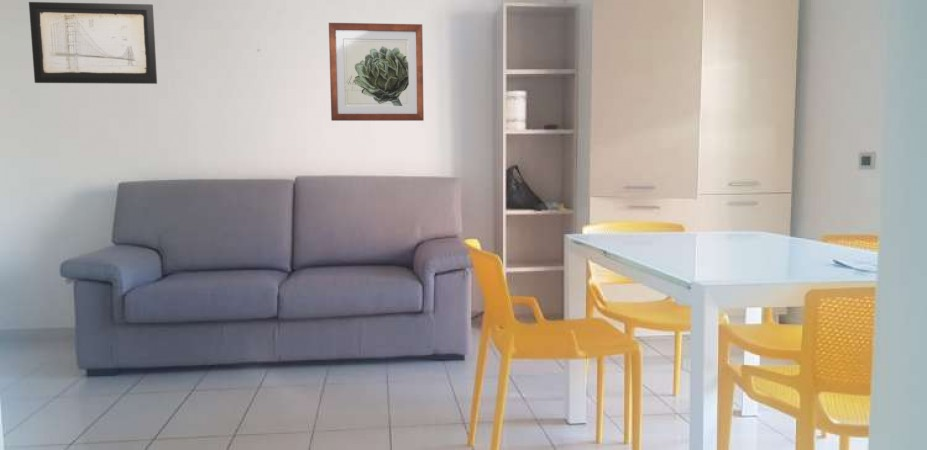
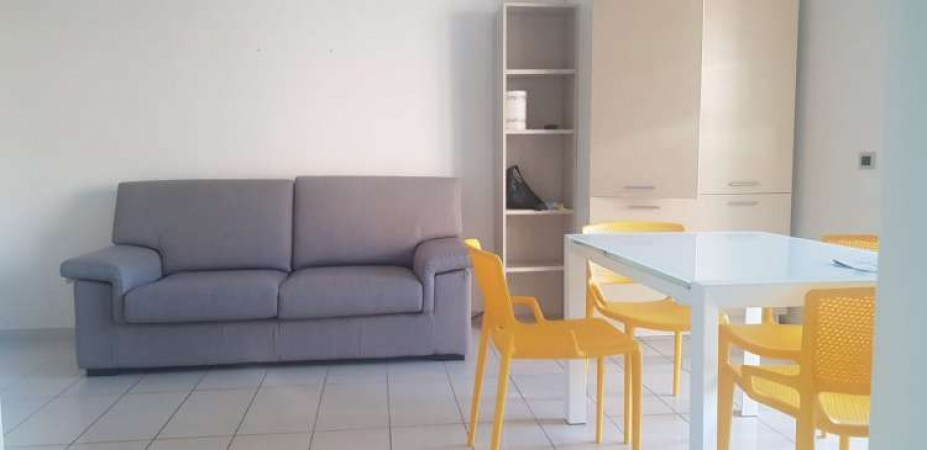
- wall art [328,22,425,122]
- wall art [28,1,158,85]
